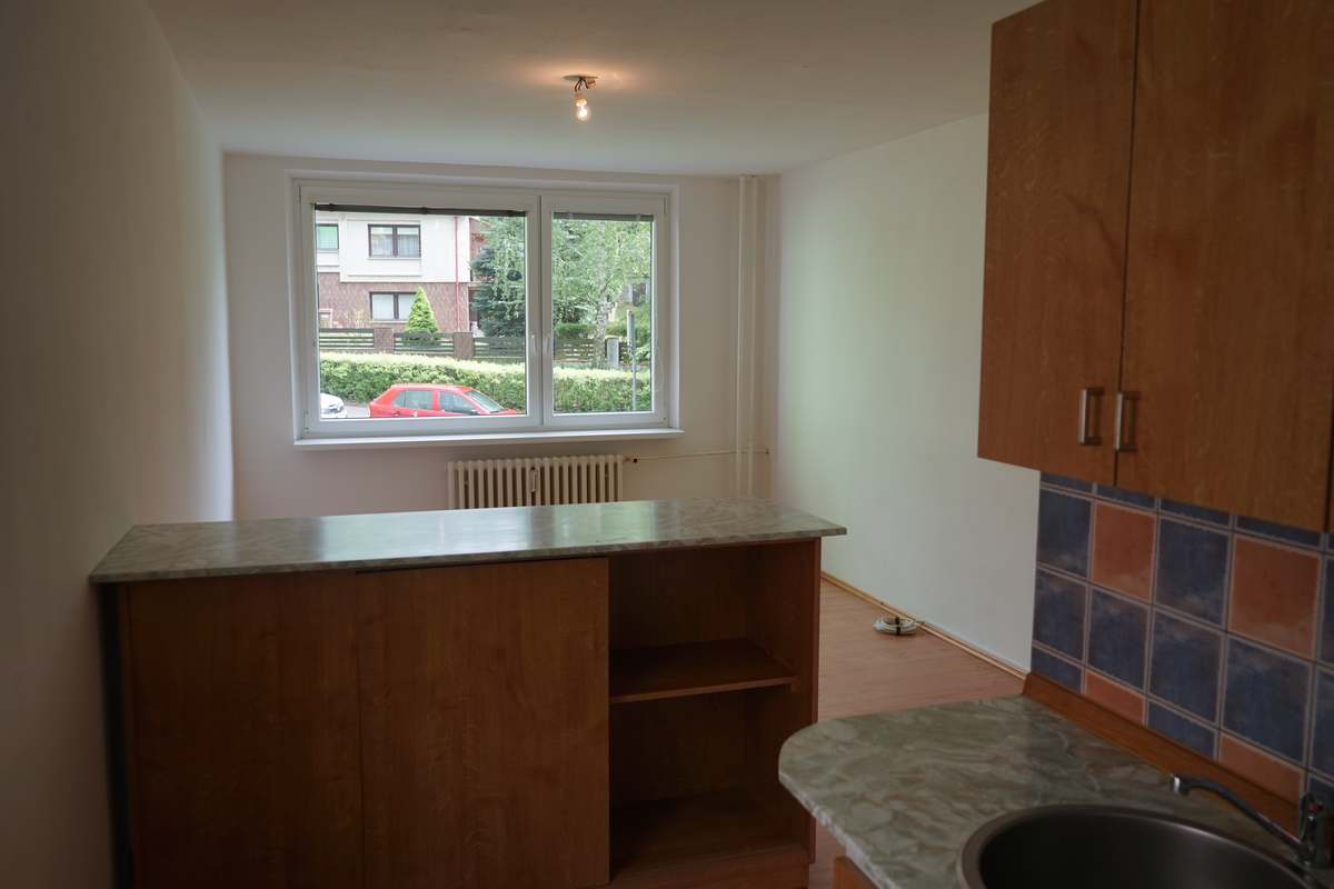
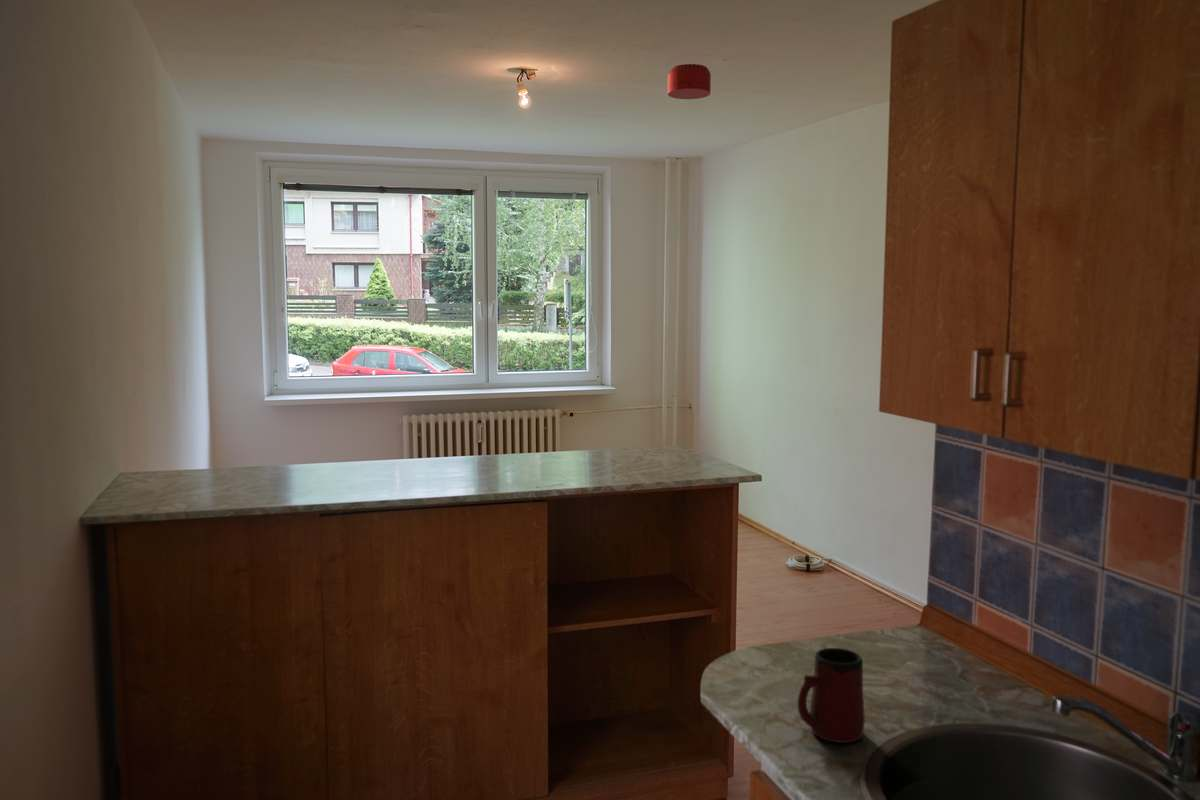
+ mug [796,647,866,744]
+ smoke detector [667,63,712,100]
